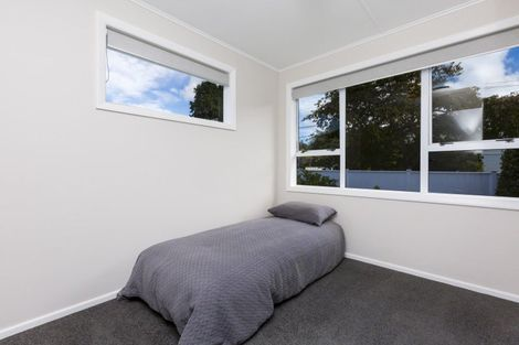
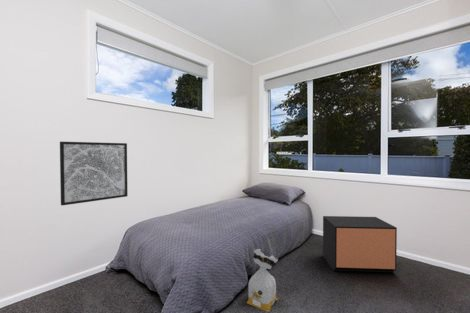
+ nightstand [322,215,398,273]
+ bag [246,248,279,313]
+ wall art [59,141,129,206]
